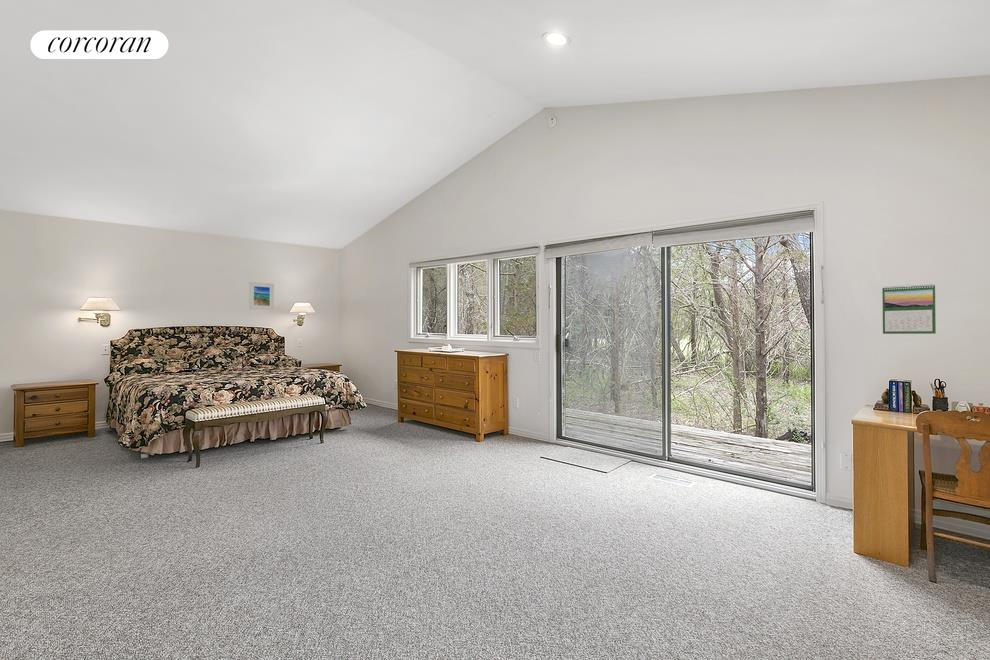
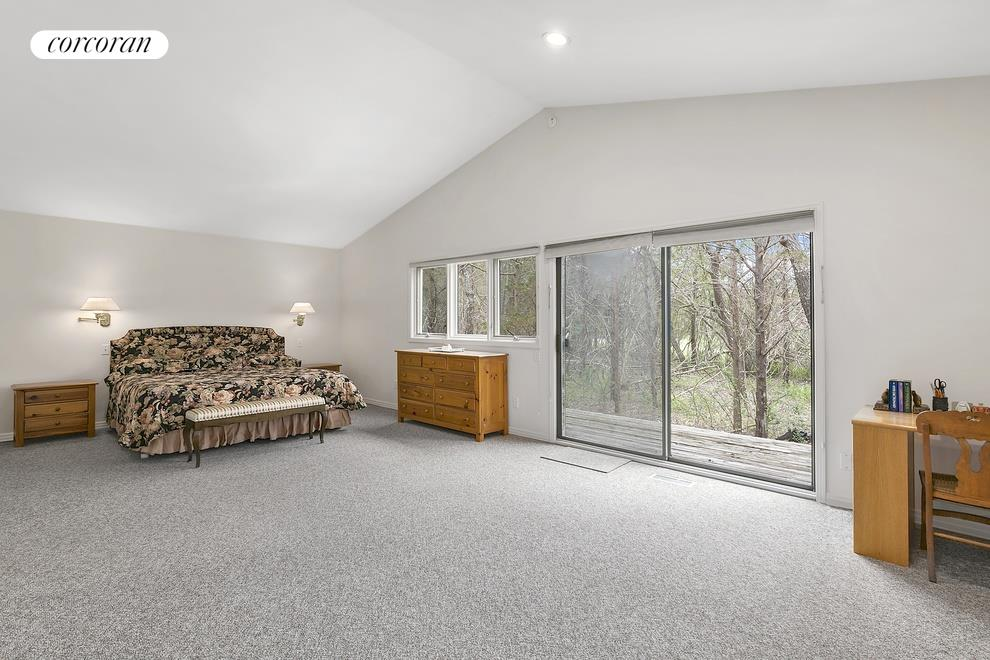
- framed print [248,281,275,311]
- calendar [881,283,937,335]
